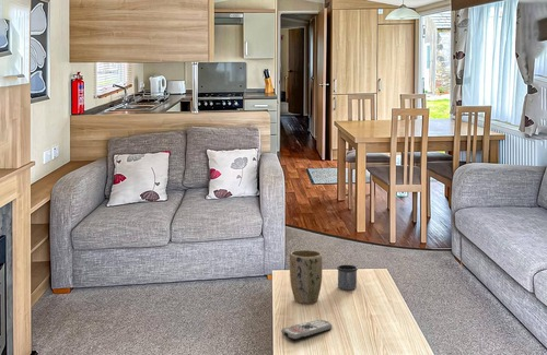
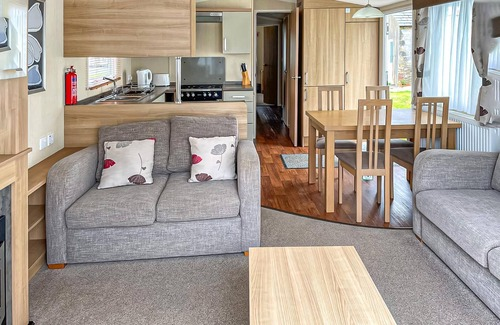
- plant pot [289,249,324,305]
- remote control [280,319,333,341]
- mug [336,264,359,291]
